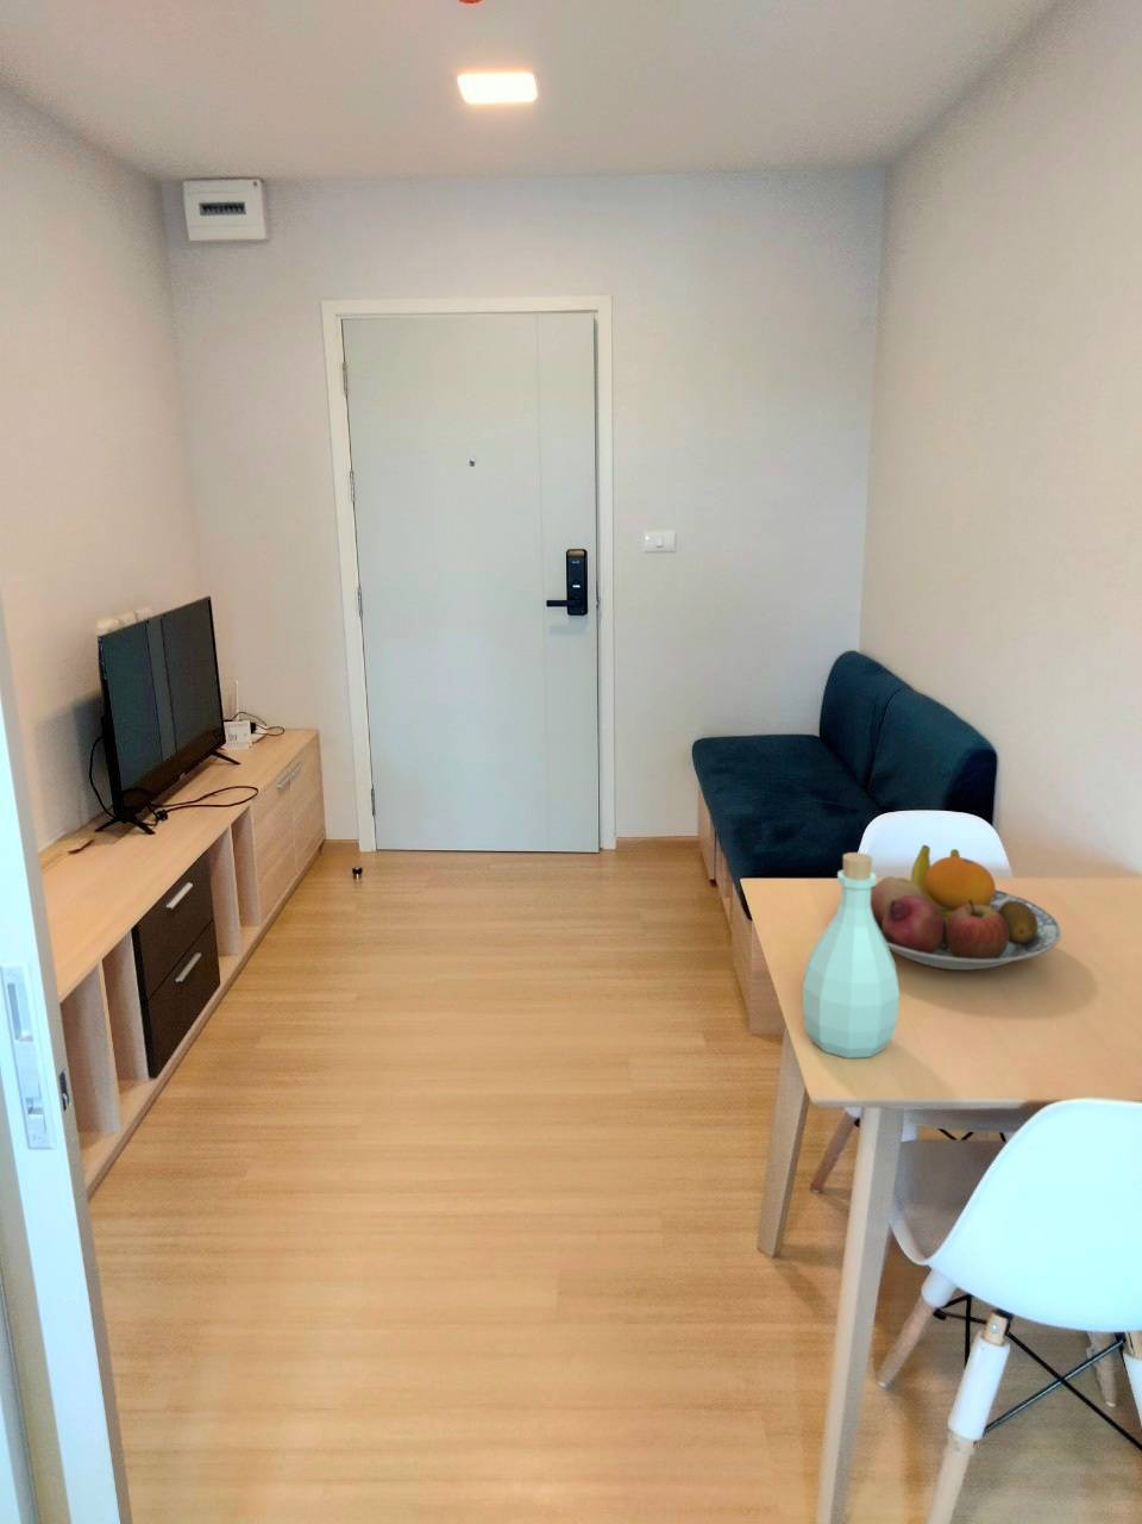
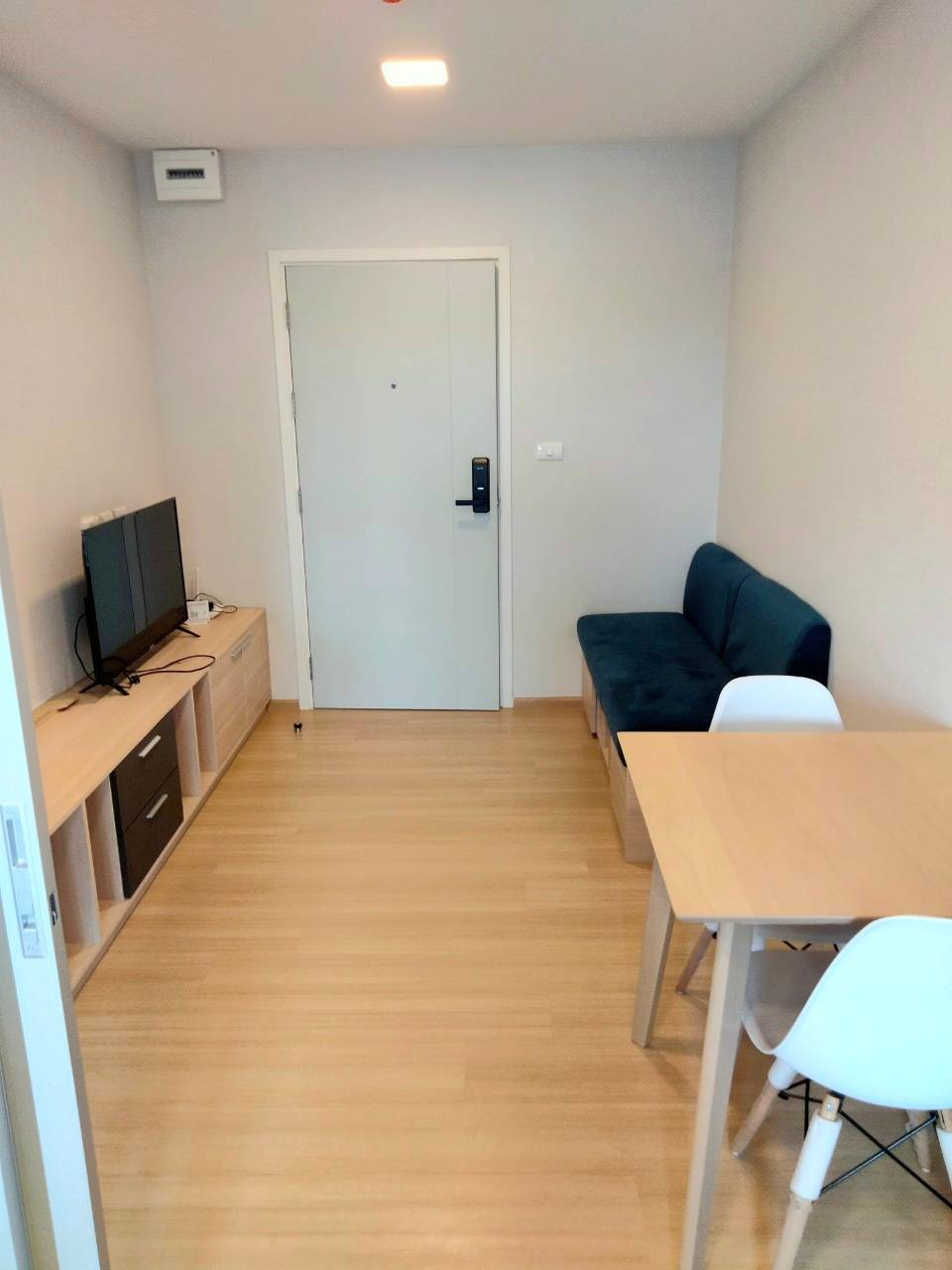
- fruit bowl [871,844,1063,972]
- bottle [801,851,901,1060]
